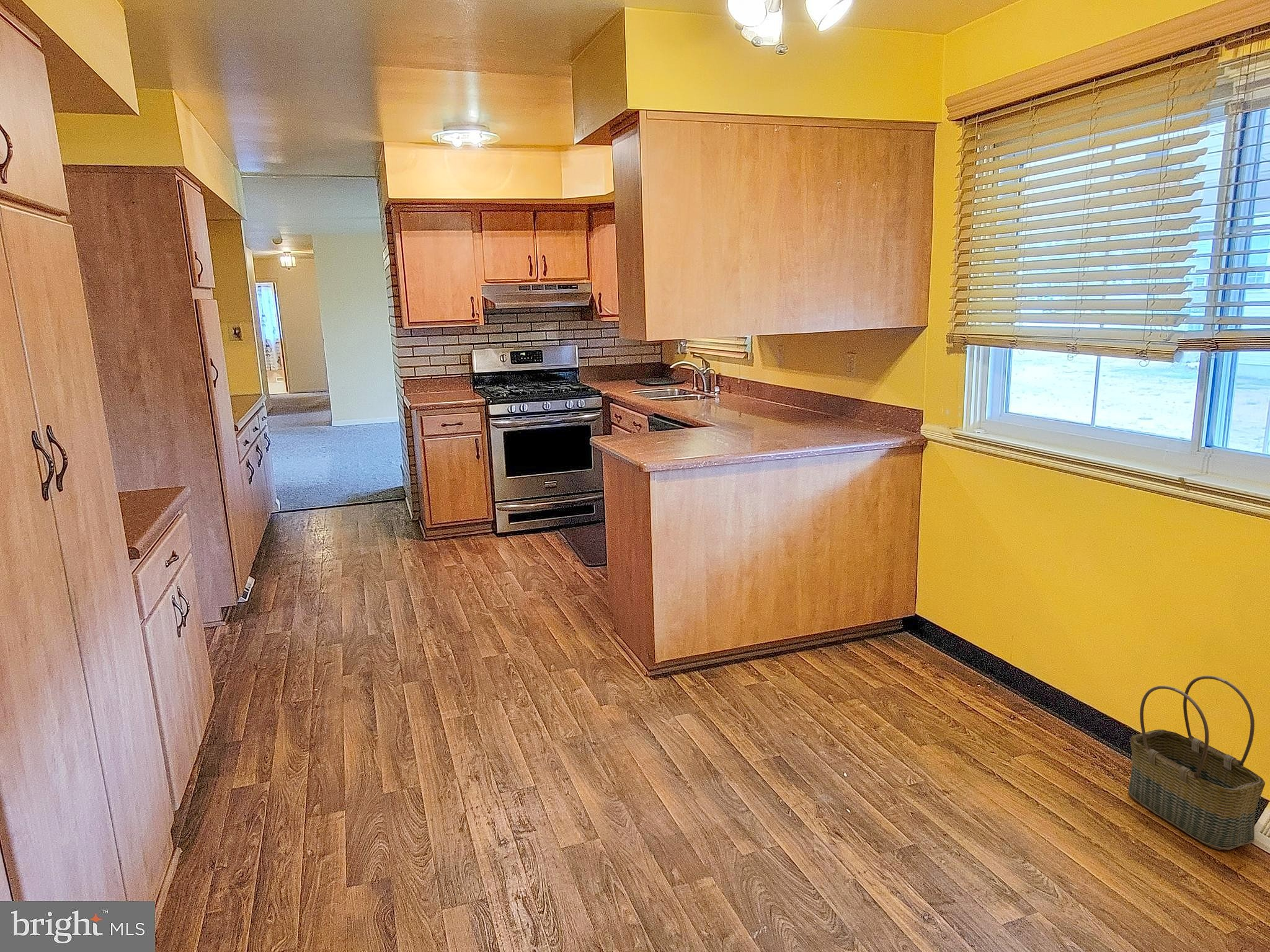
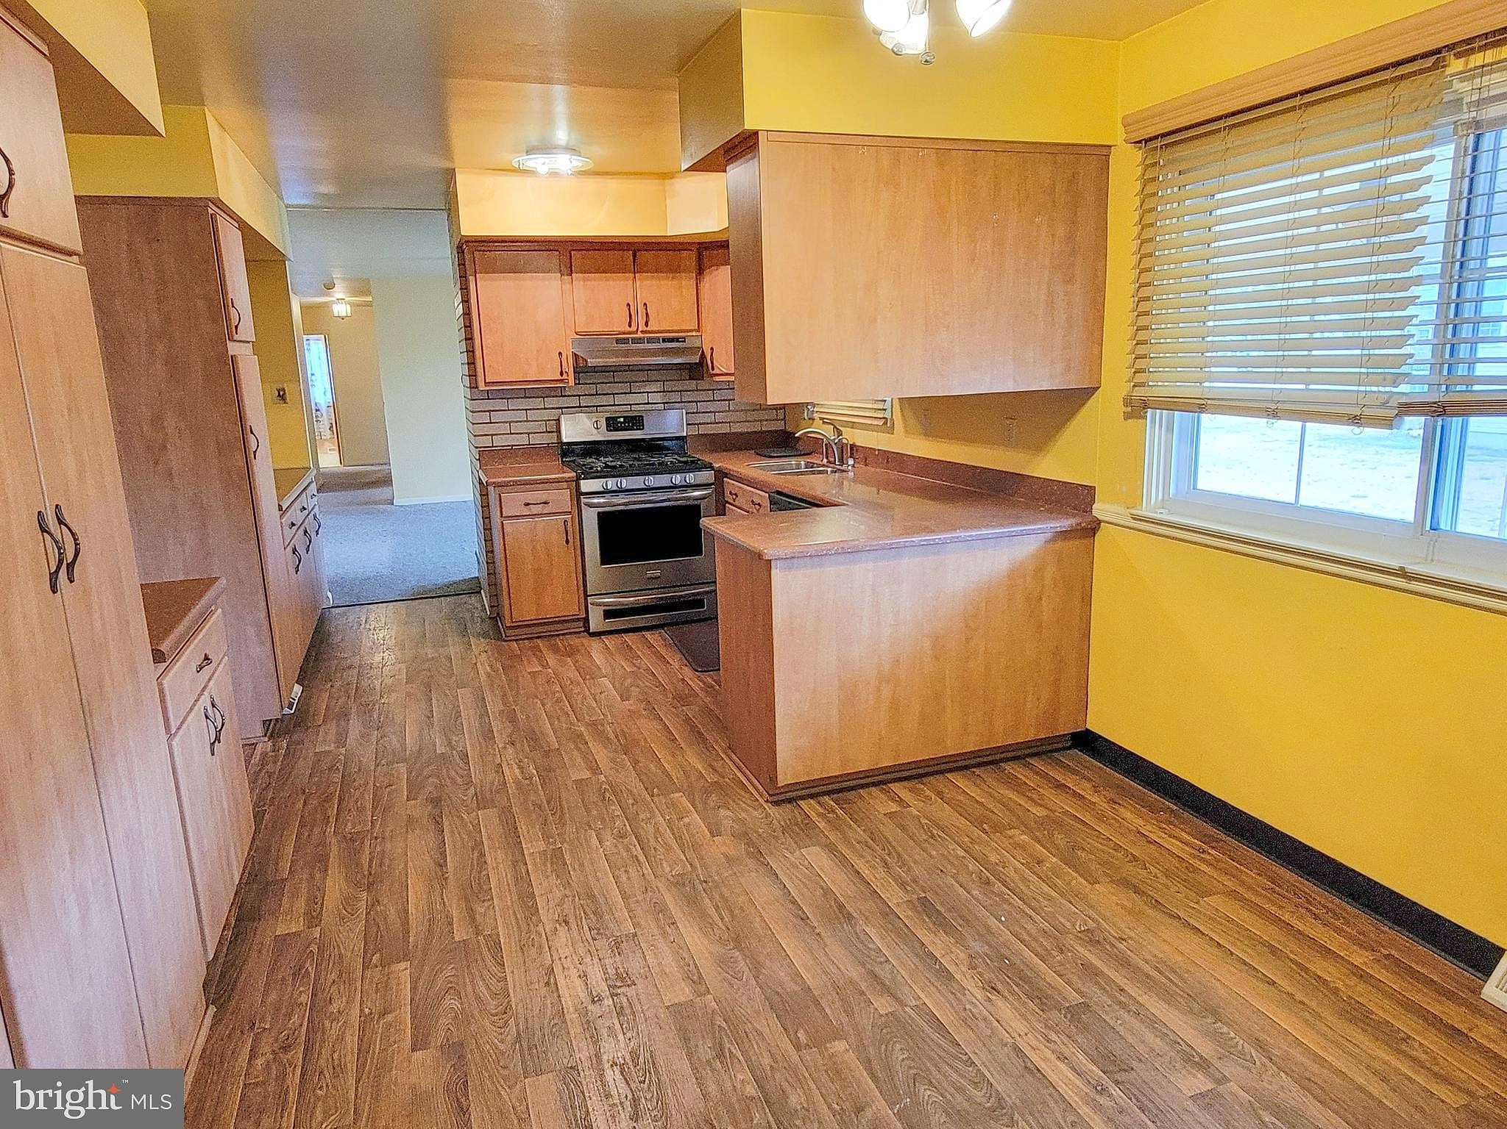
- basket [1127,675,1266,851]
